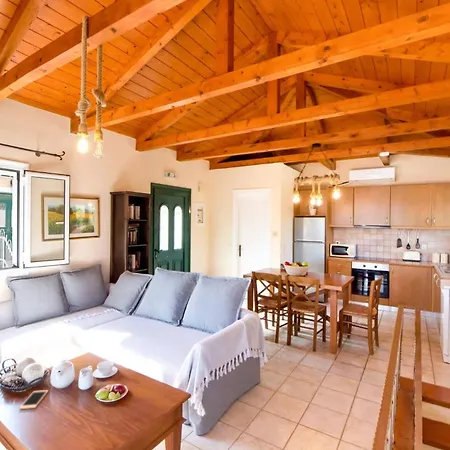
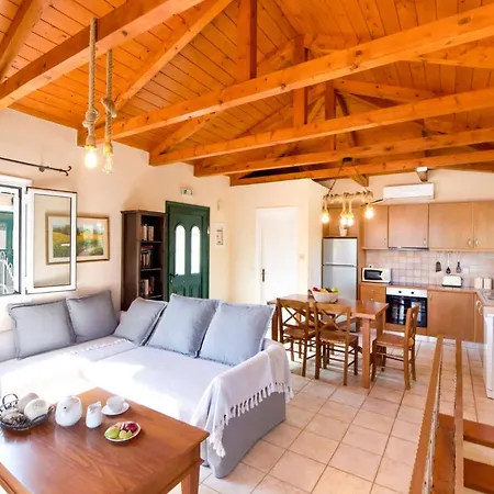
- cell phone [18,389,49,410]
